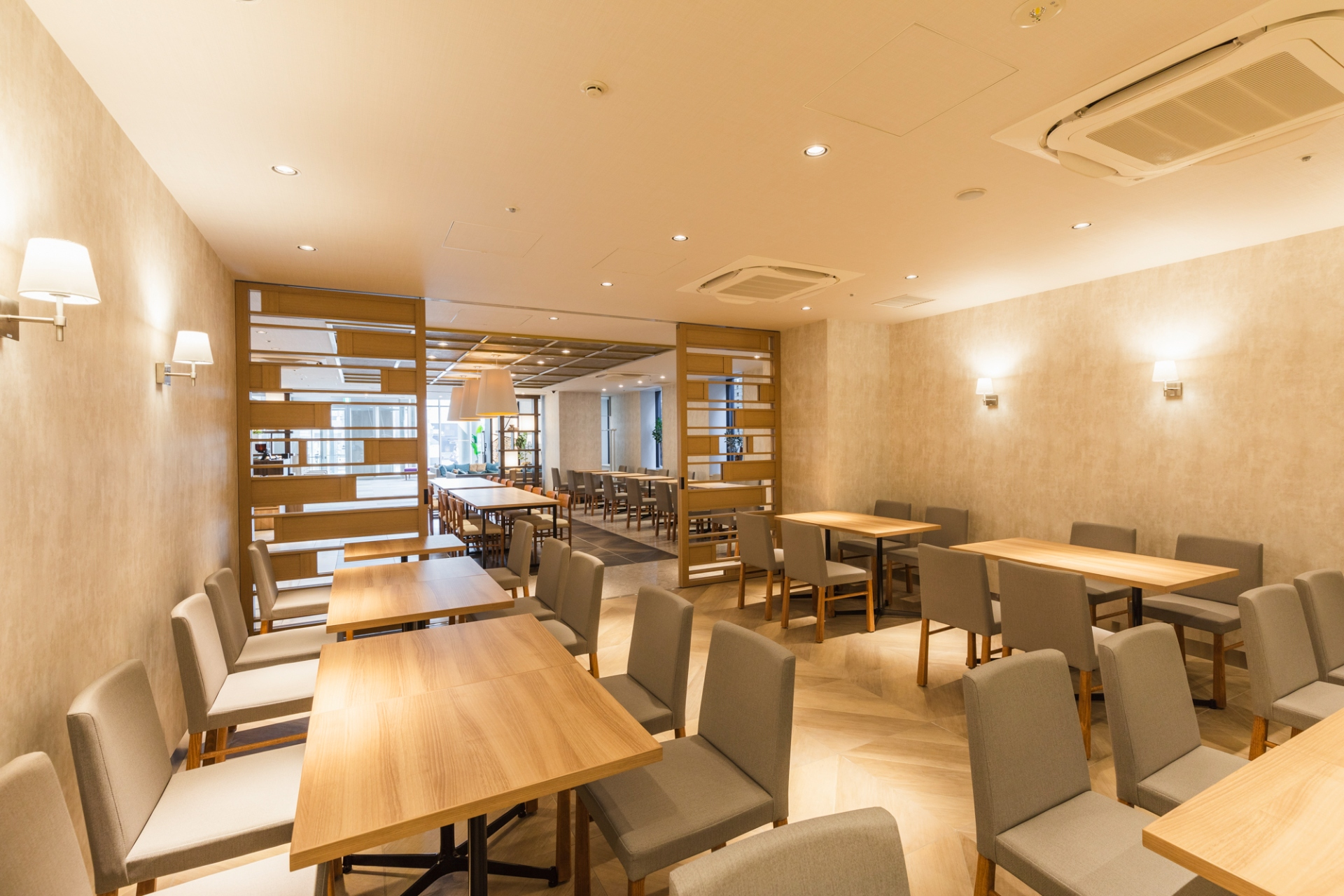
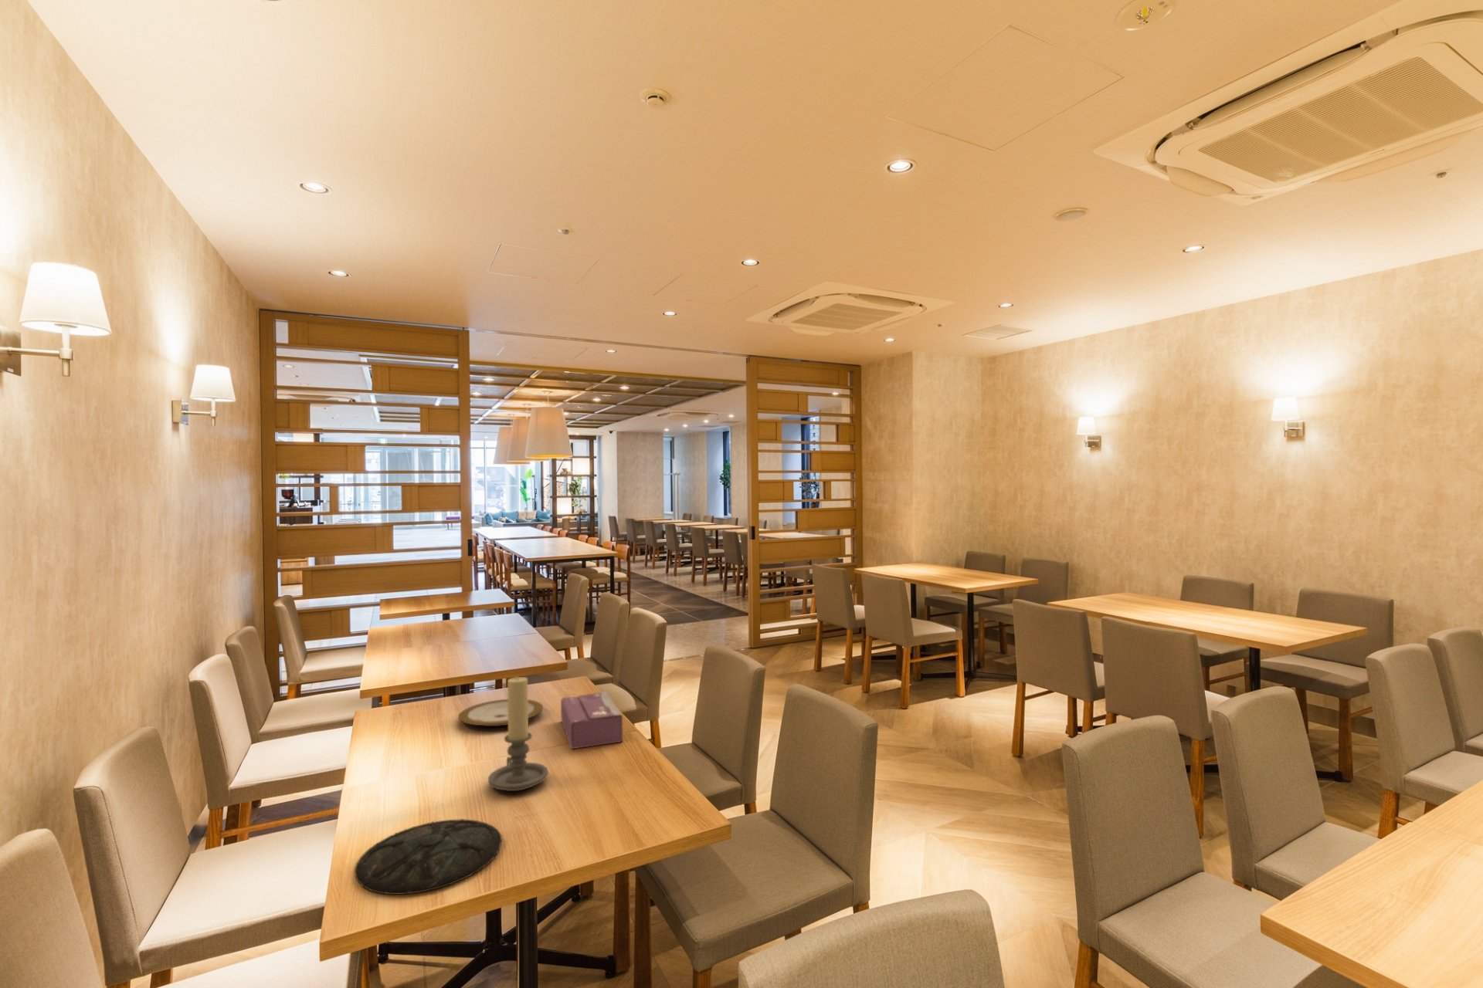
+ plate [354,818,503,895]
+ candle holder [488,676,550,792]
+ tissue box [559,690,623,750]
+ plate [457,698,544,727]
